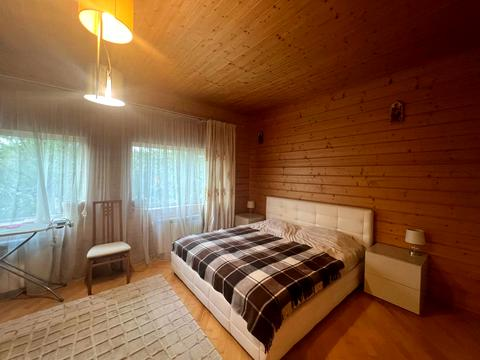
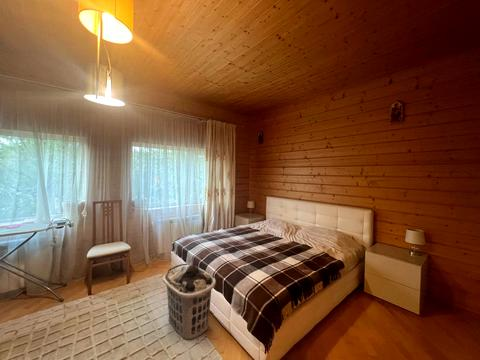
+ clothes hamper [162,263,217,341]
